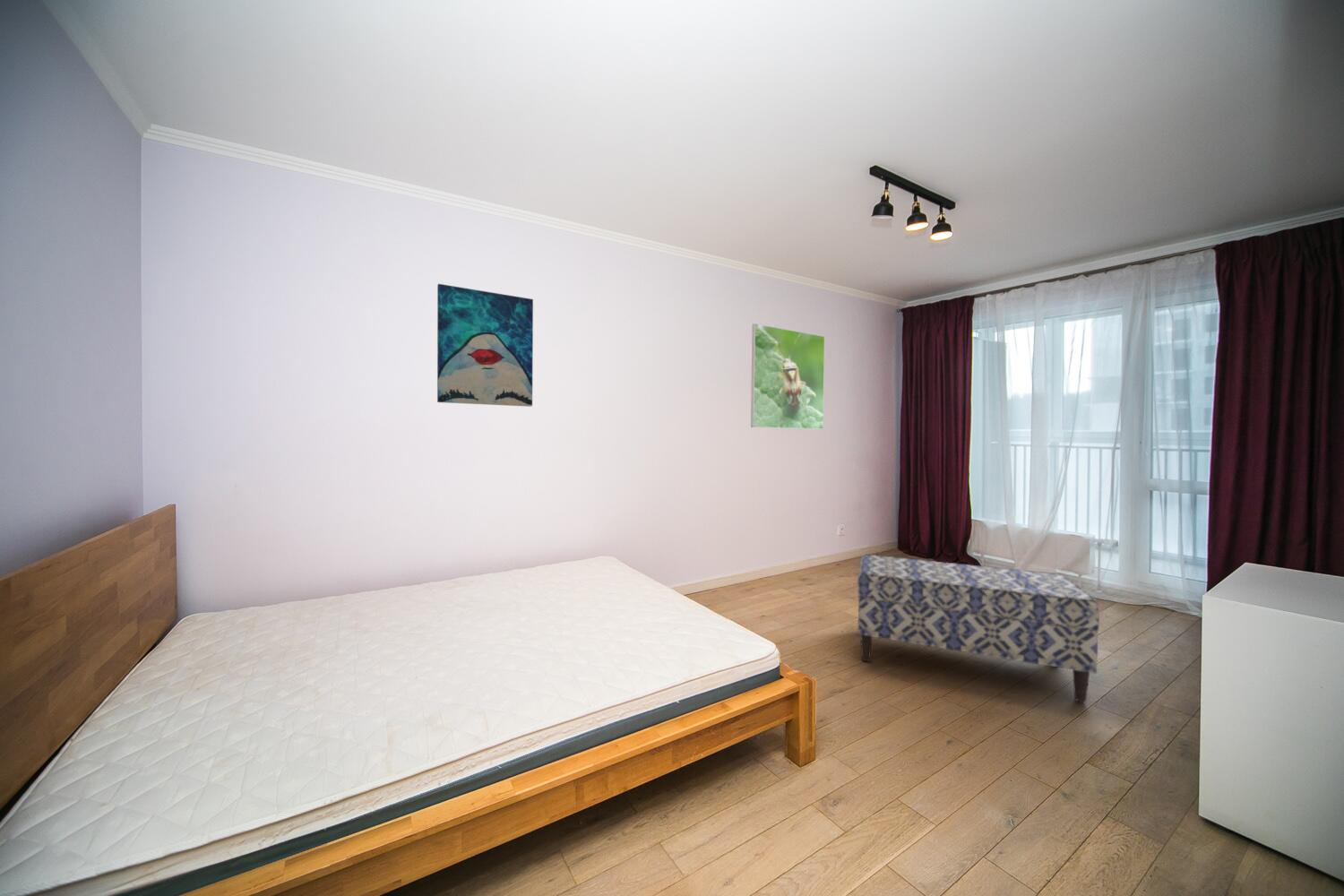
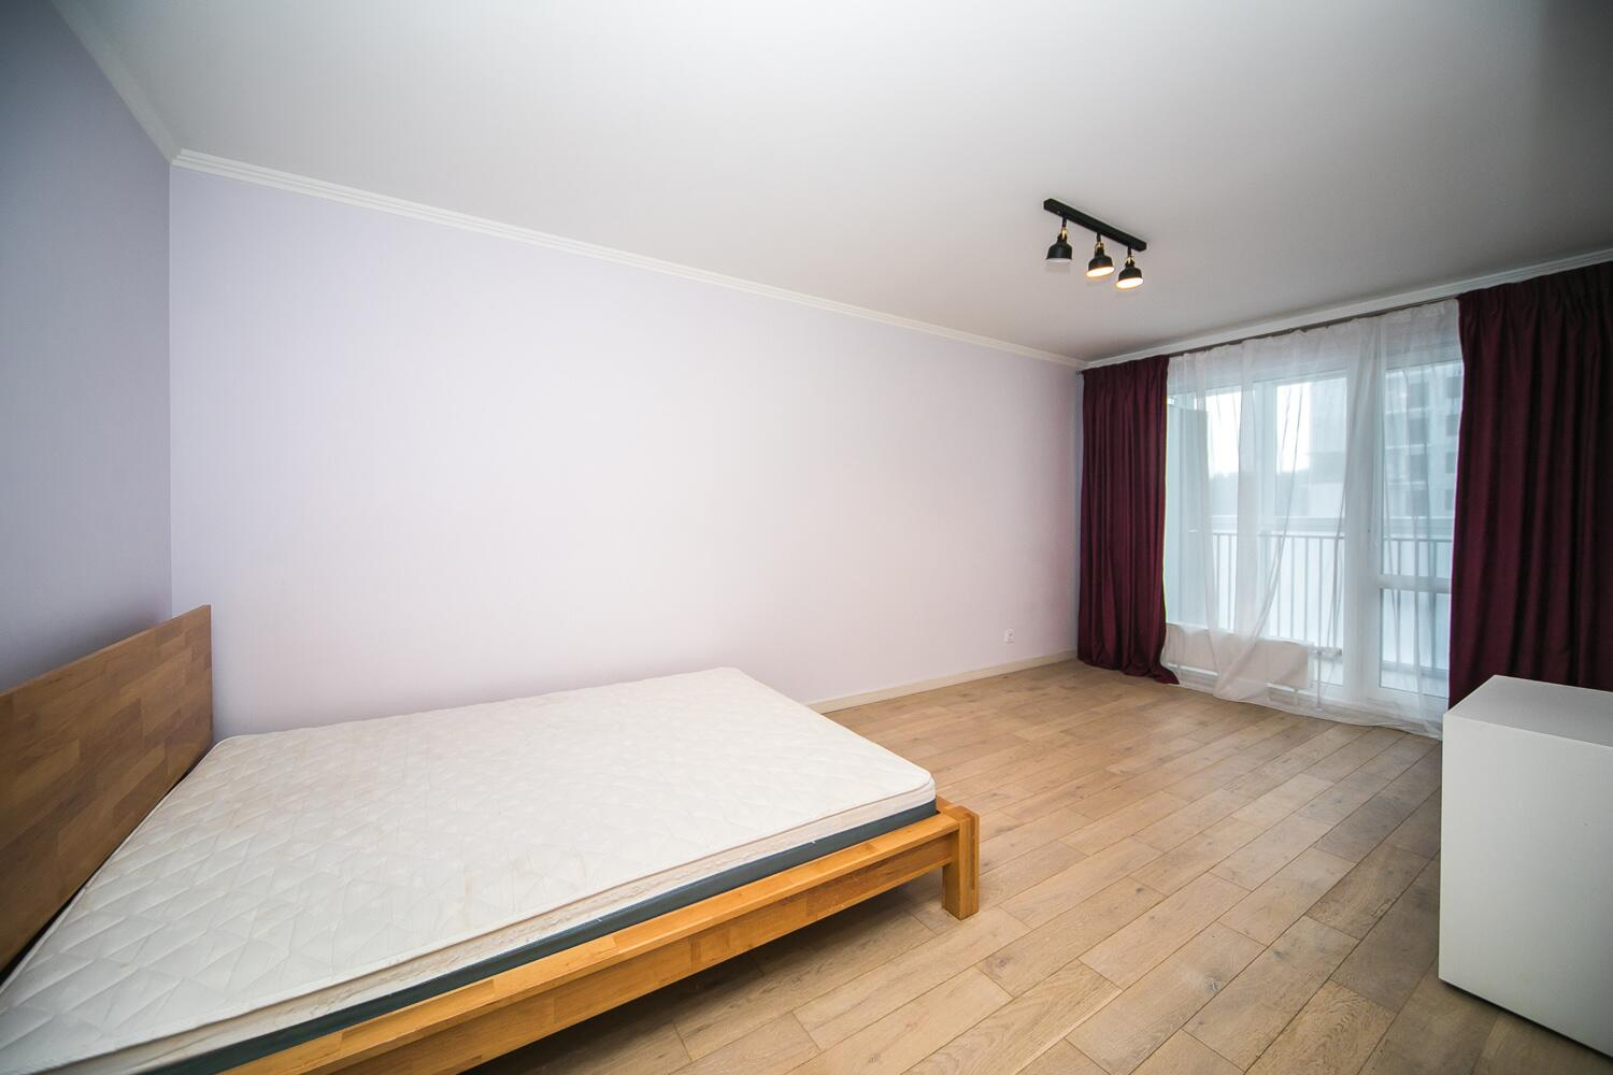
- wall art [436,283,534,408]
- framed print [750,323,825,430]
- bench [857,554,1100,703]
